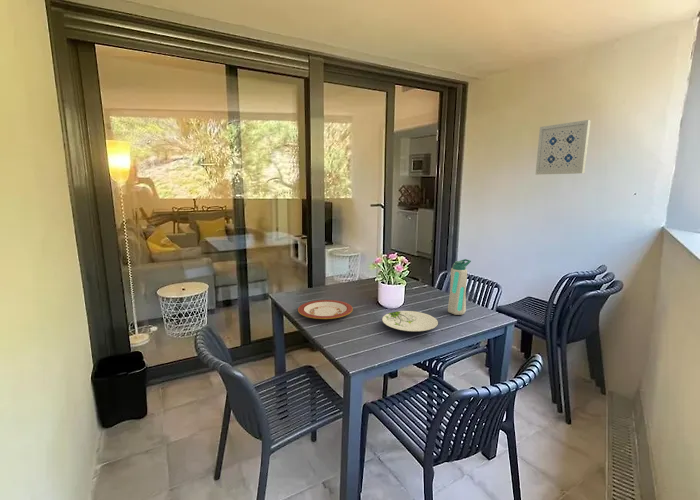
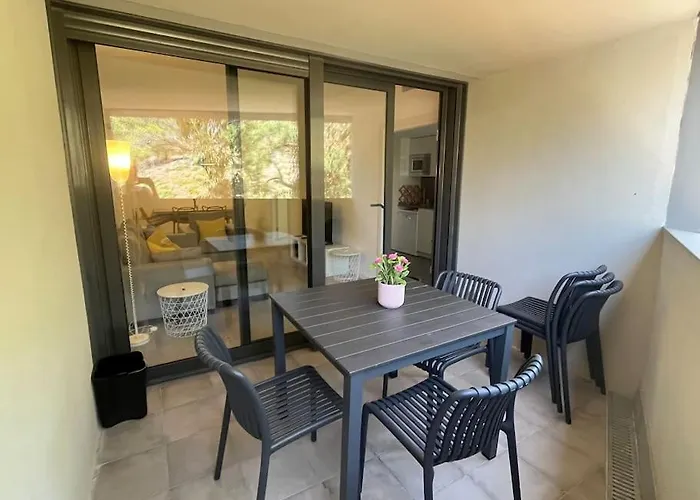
- wall art [535,119,591,176]
- plate [381,310,439,333]
- water bottle [447,258,472,316]
- plate [297,299,354,320]
